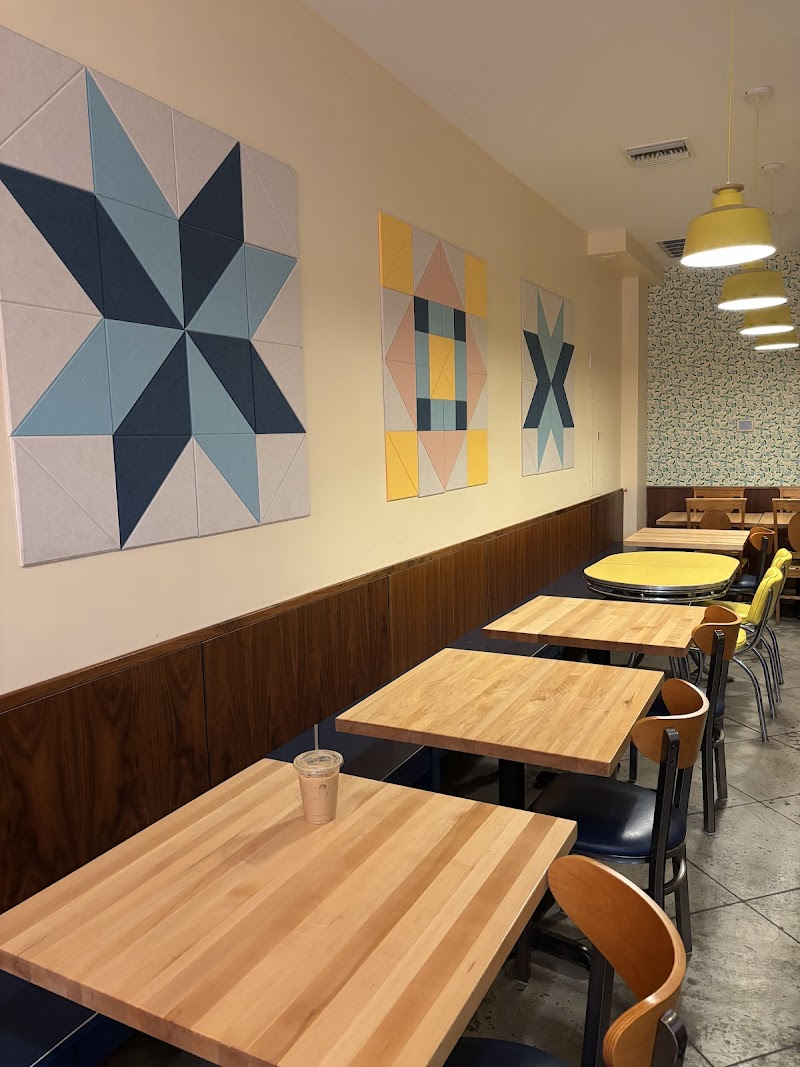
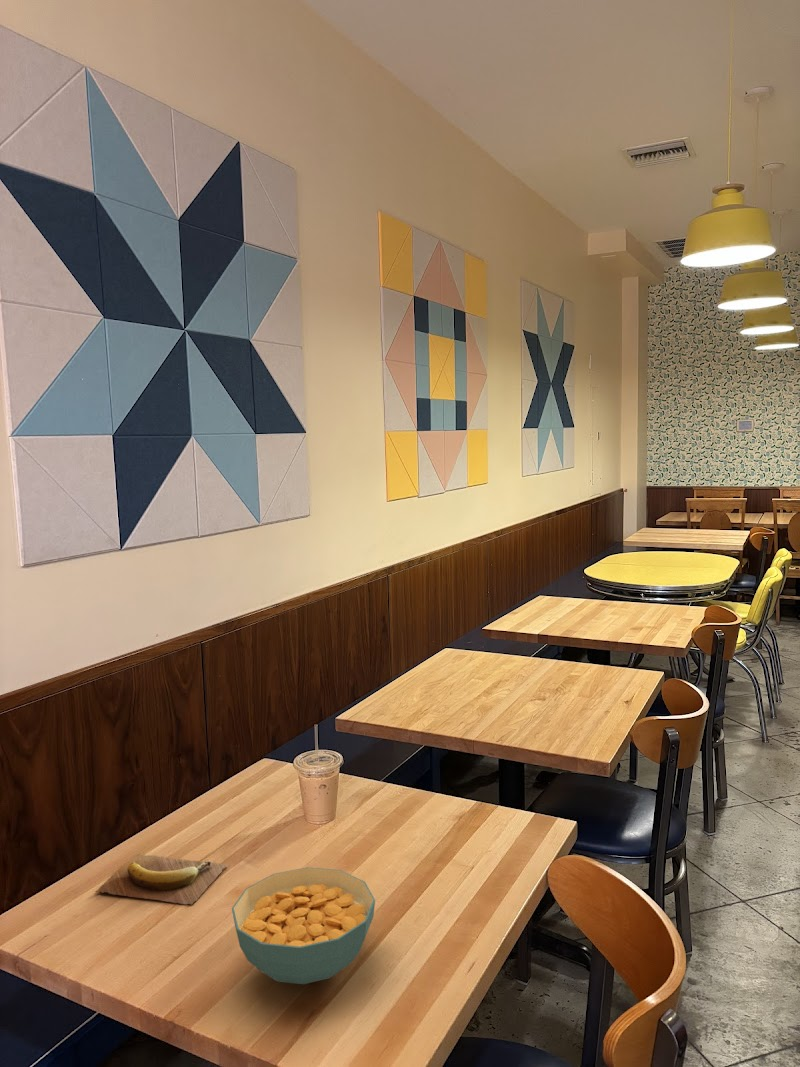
+ banana [94,853,227,905]
+ cereal bowl [231,866,376,985]
